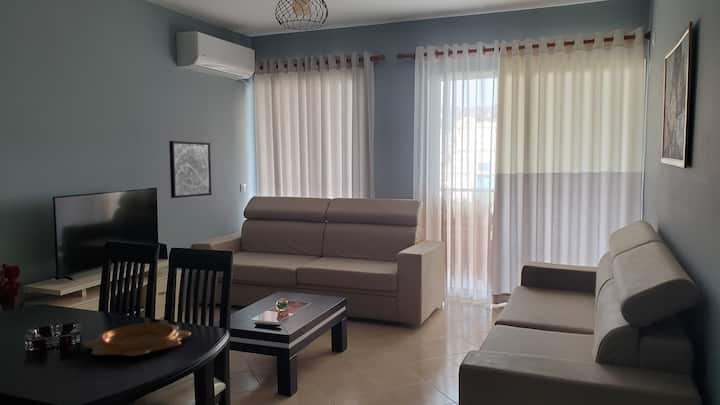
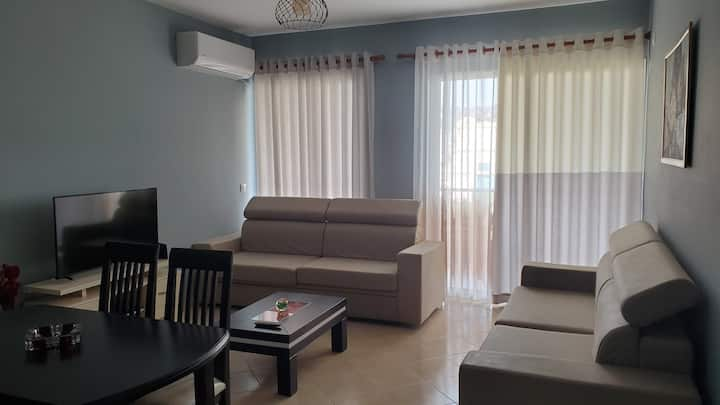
- wall art [168,140,212,199]
- decorative bowl [82,322,192,357]
